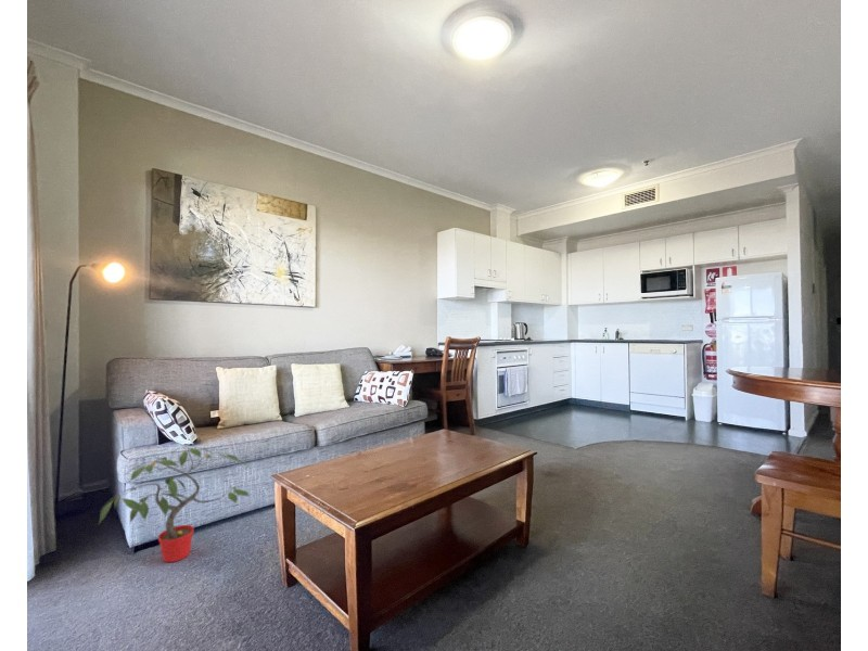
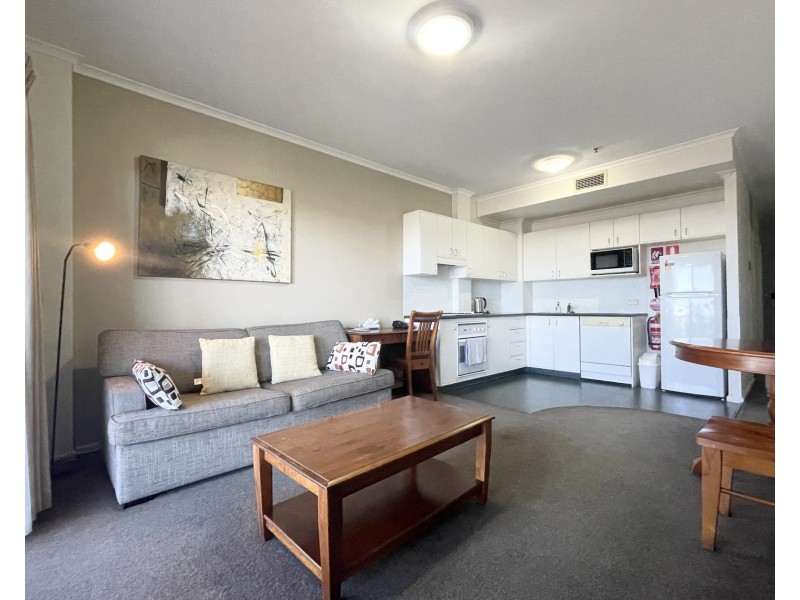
- potted plant [98,446,251,563]
